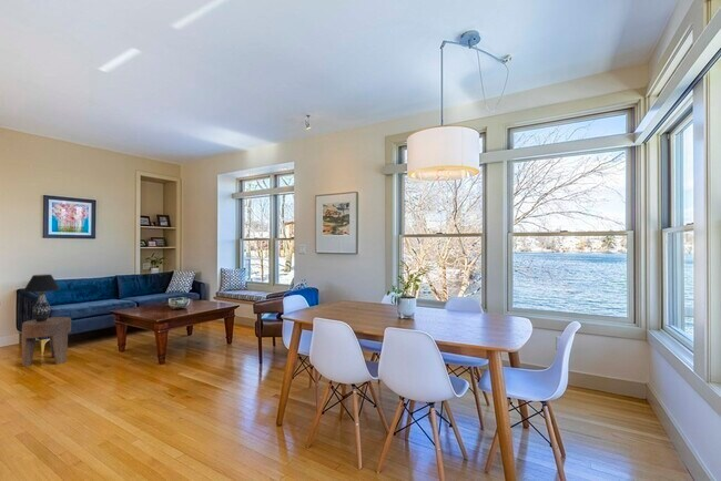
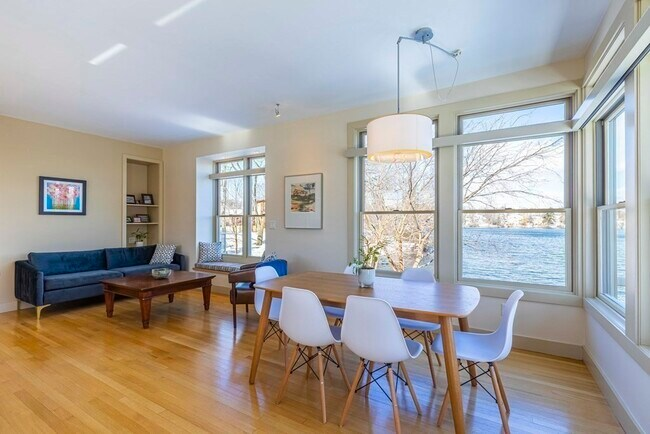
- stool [21,316,72,368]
- table lamp [22,274,61,321]
